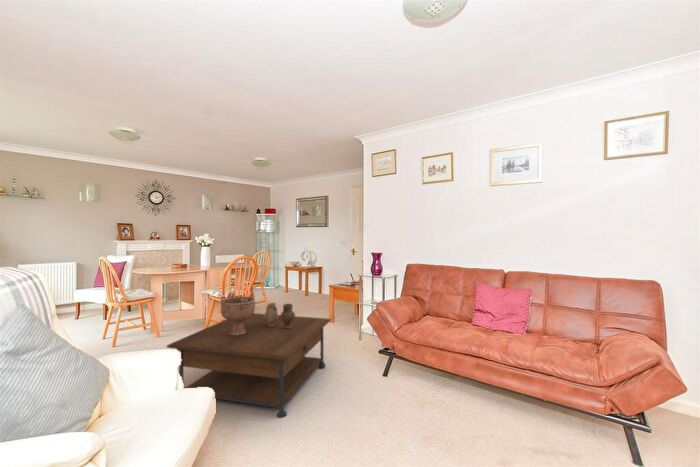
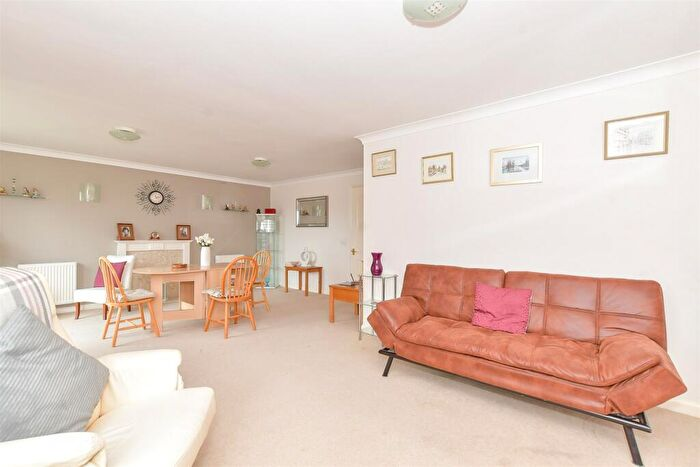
- decorative bowl [220,291,256,336]
- coffee table [166,312,332,419]
- vase [264,302,296,328]
